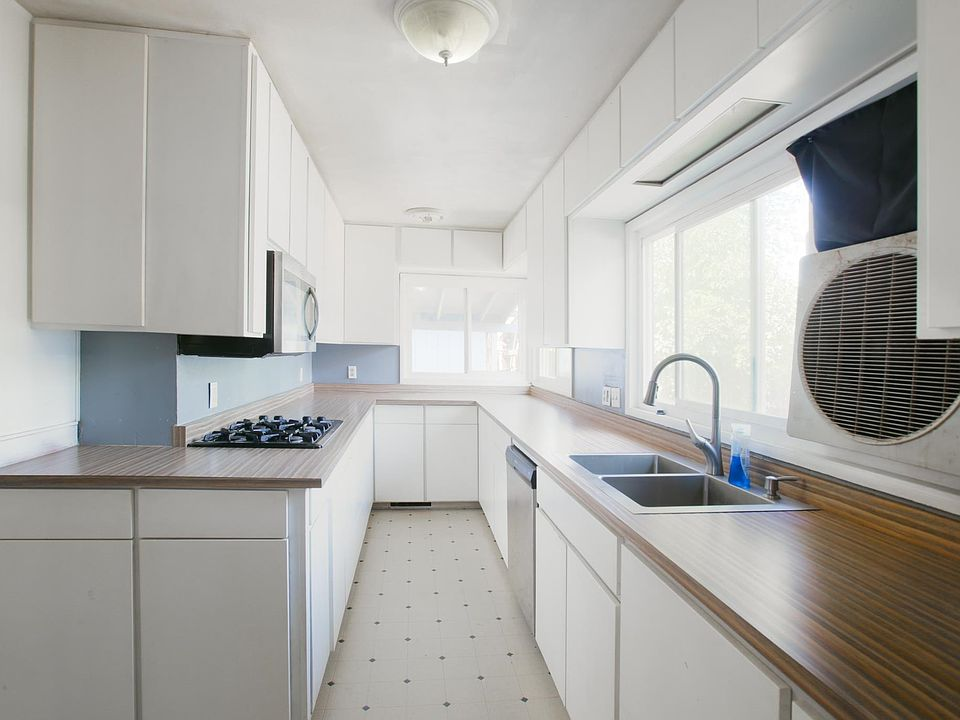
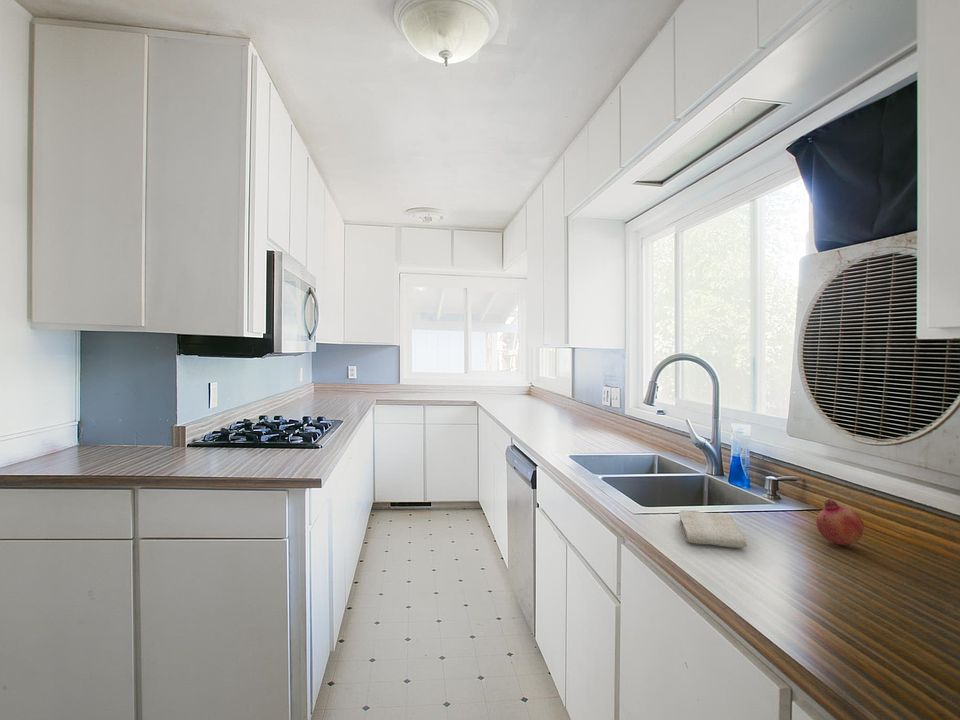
+ washcloth [678,509,748,549]
+ fruit [815,498,865,546]
